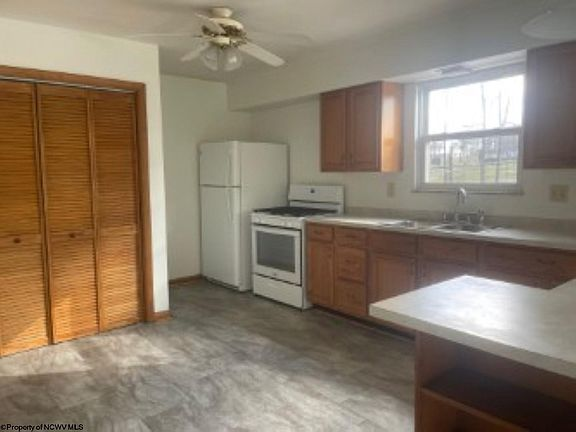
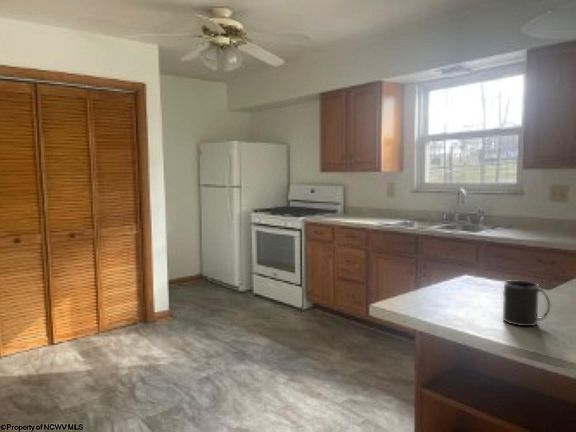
+ mug [502,280,551,327]
